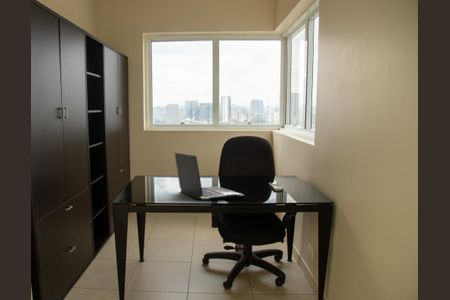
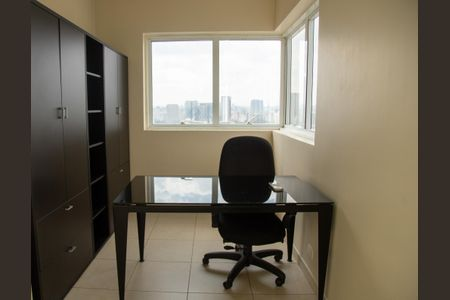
- laptop [174,152,245,202]
